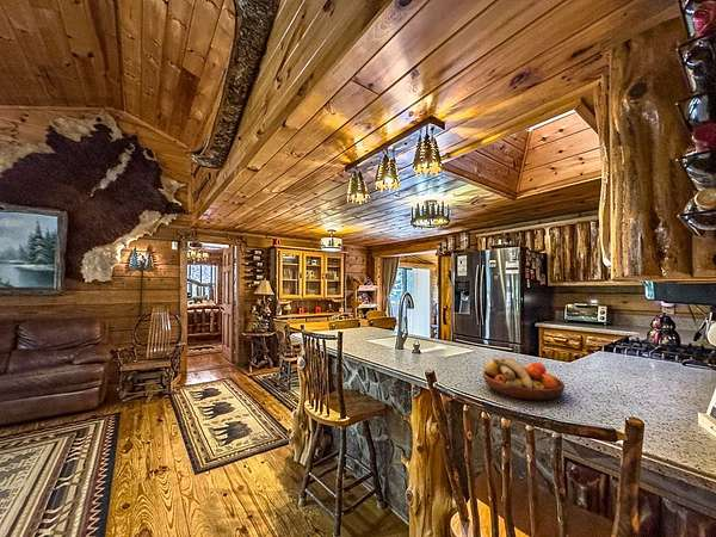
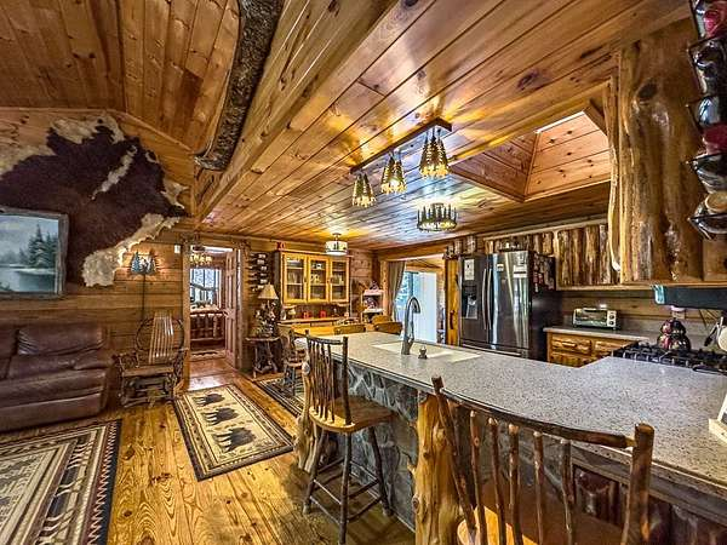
- fruit bowl [482,356,566,402]
